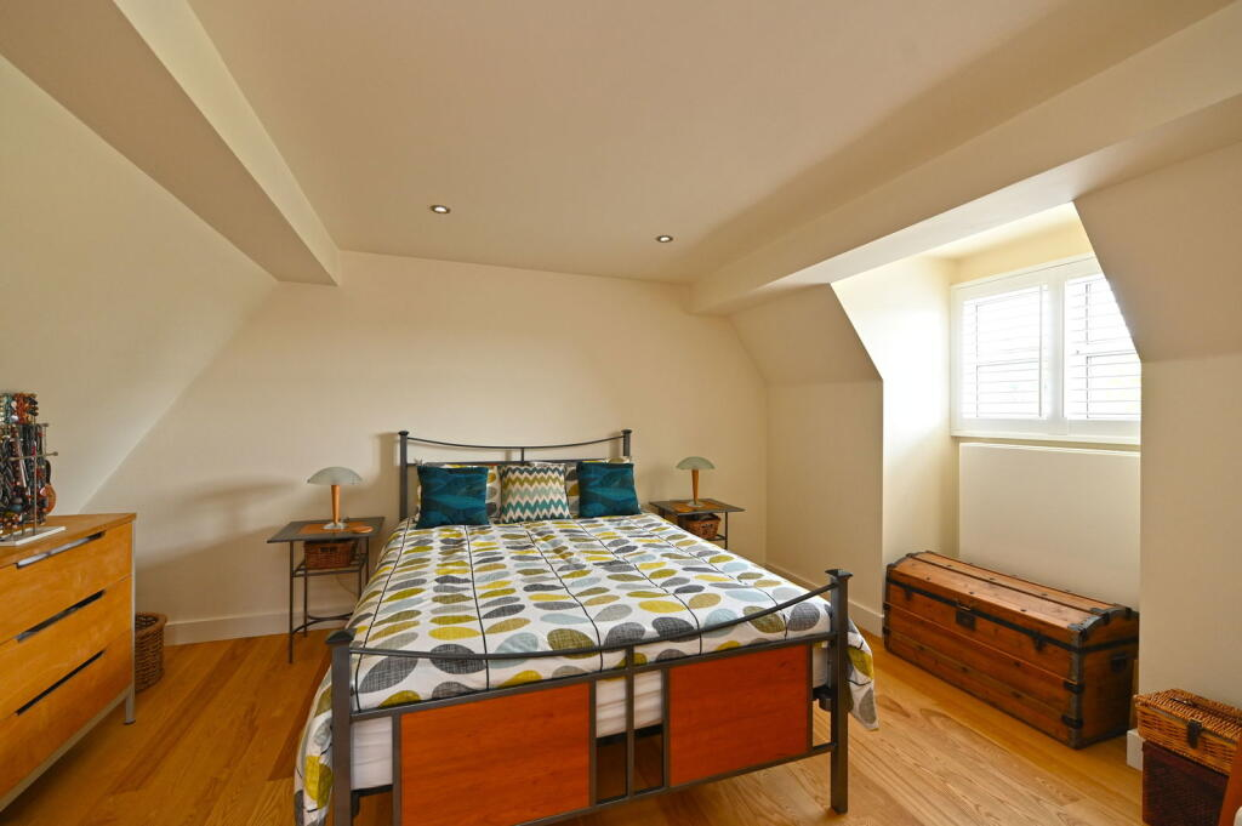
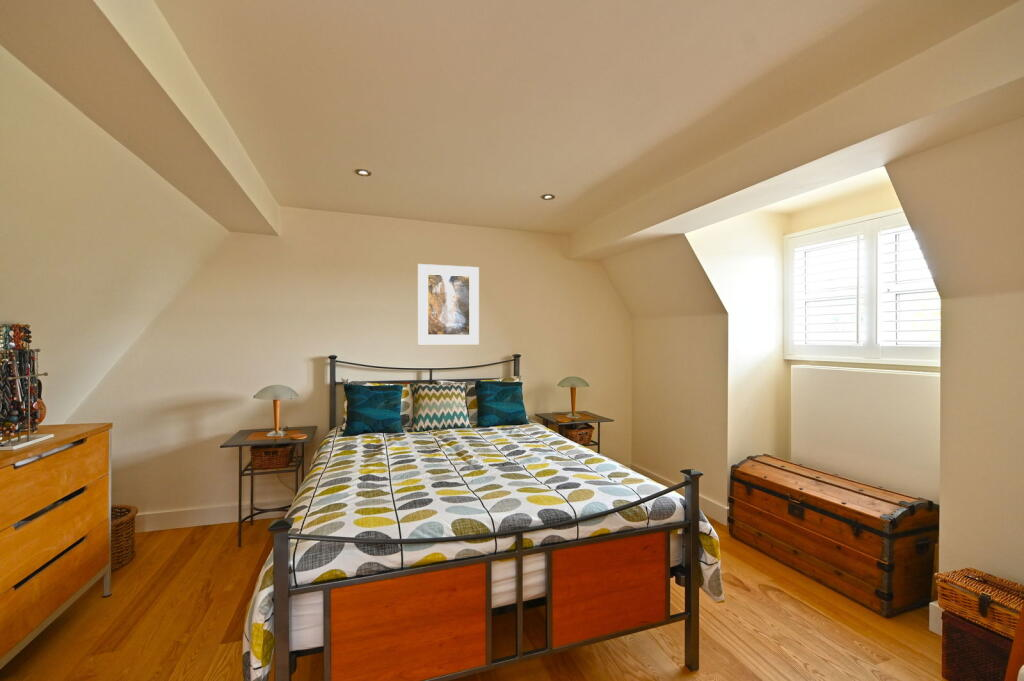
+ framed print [417,263,480,345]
